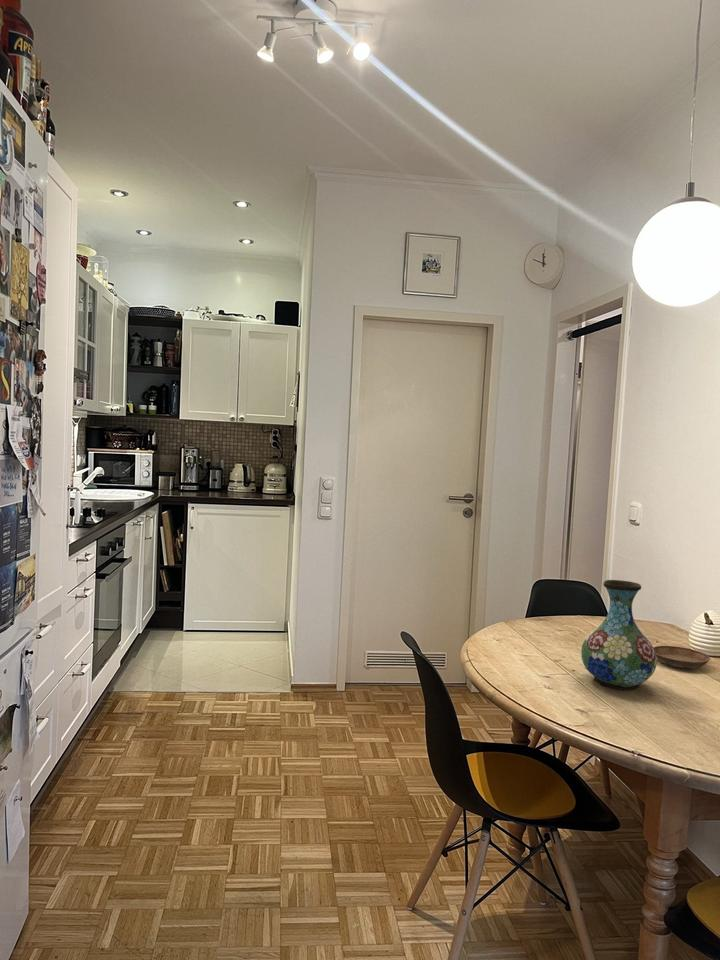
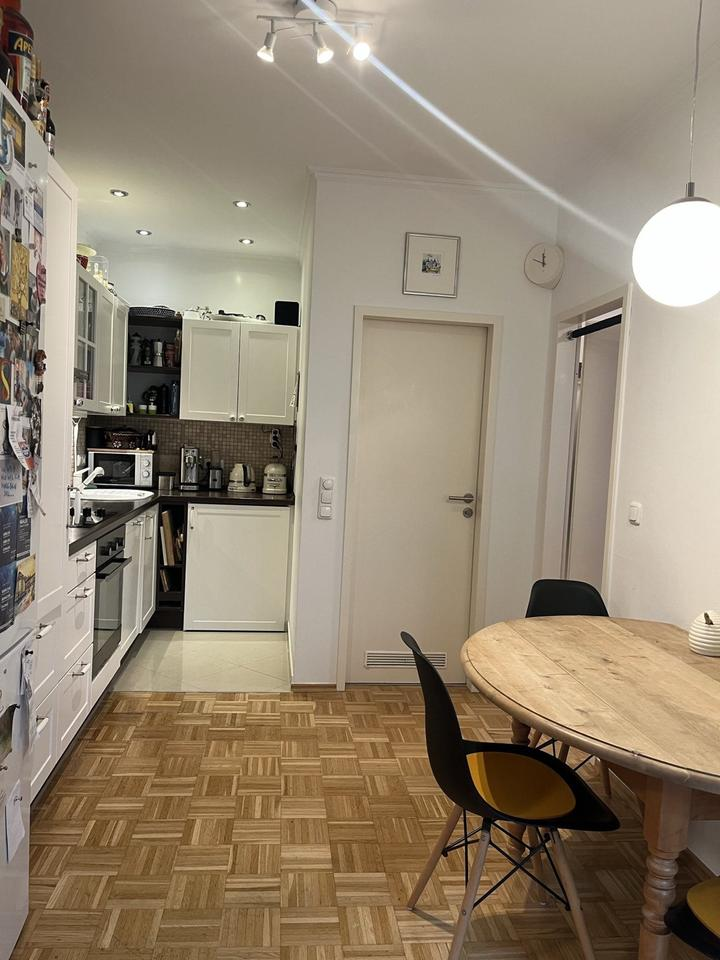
- saucer [653,645,711,670]
- vase [580,579,658,691]
